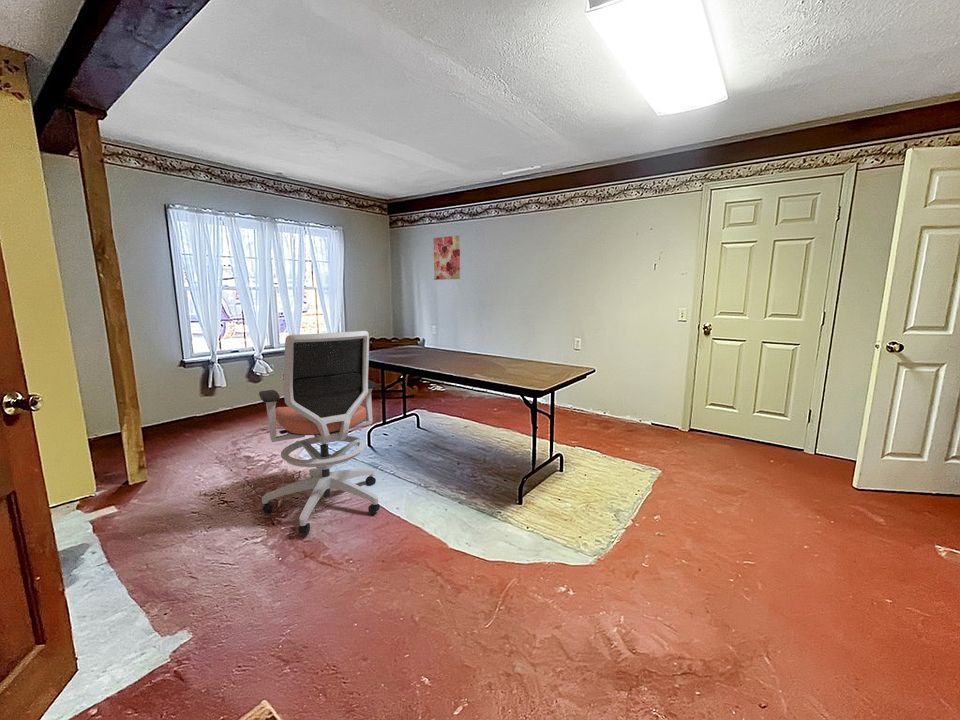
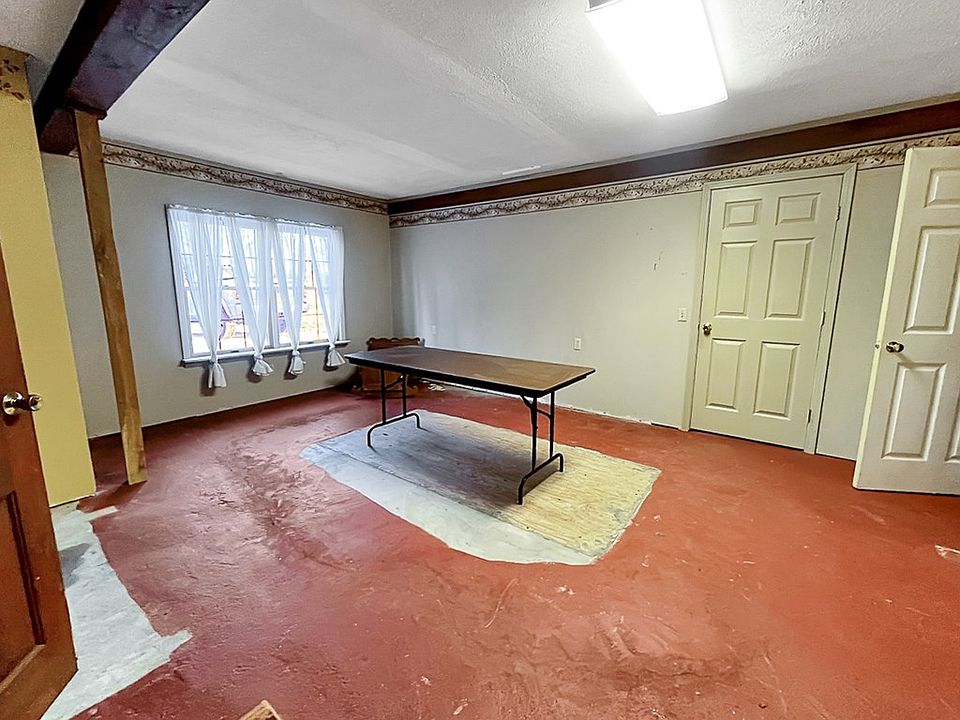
- office chair [258,330,381,535]
- wall art [433,234,461,281]
